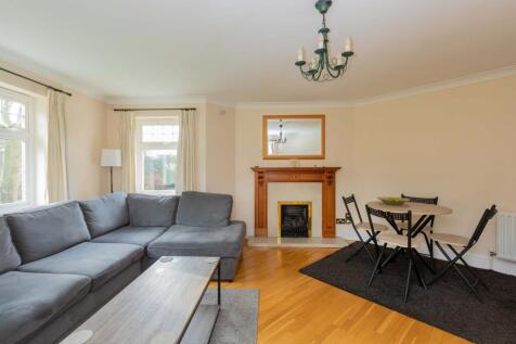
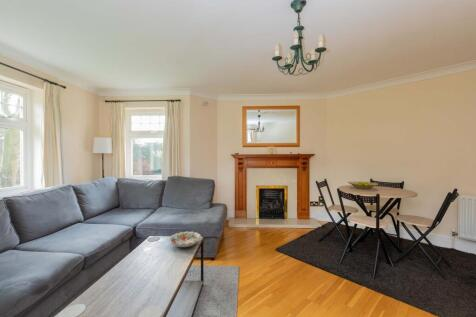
+ decorative bowl [168,230,202,248]
